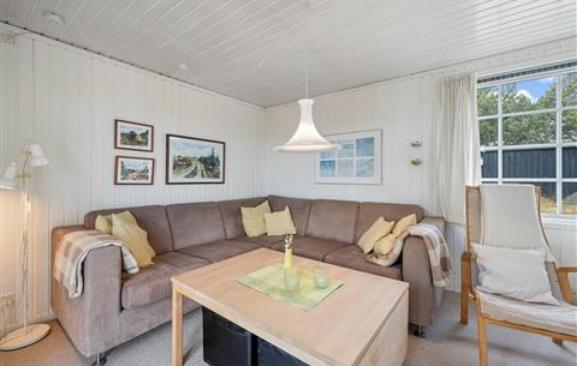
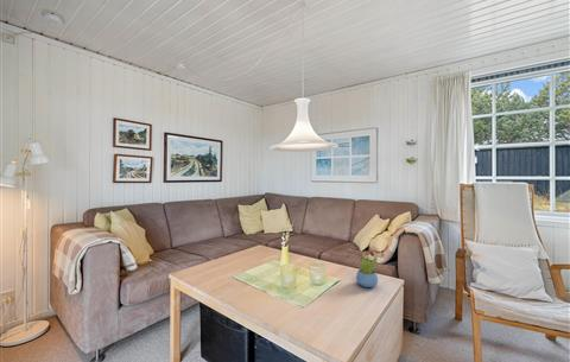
+ succulent plant [355,252,379,288]
